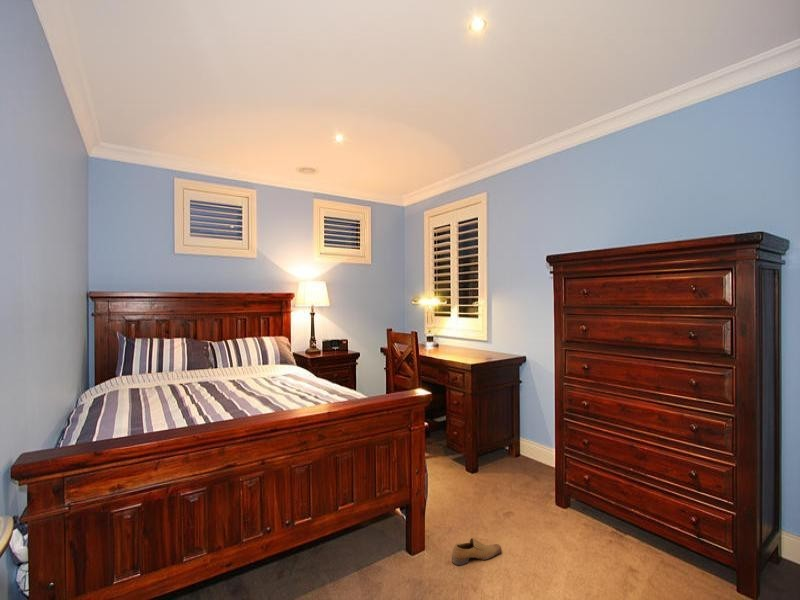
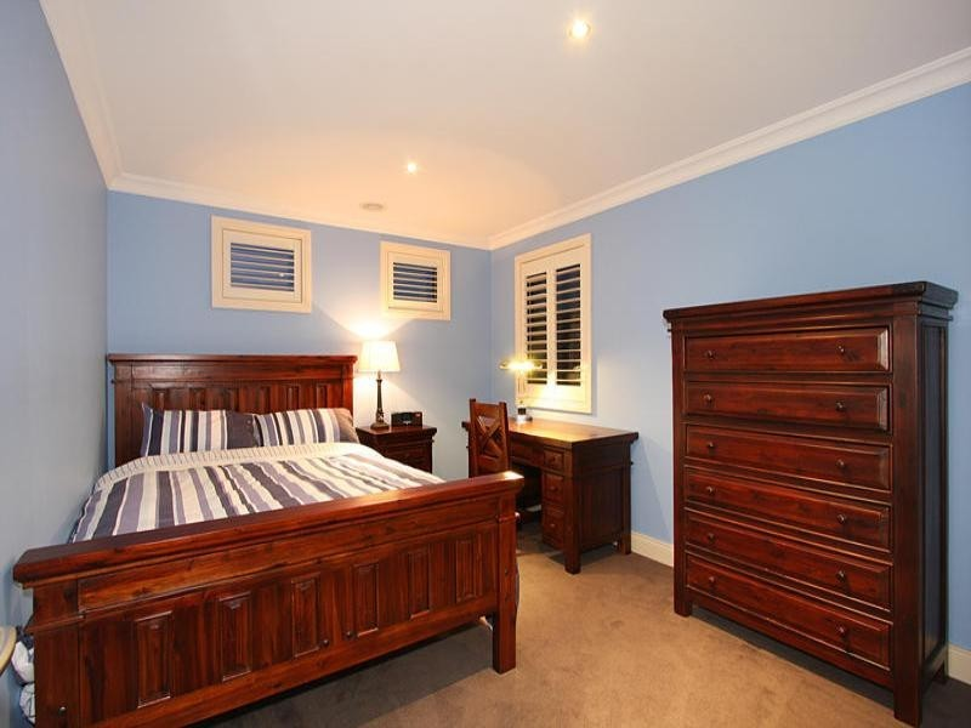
- shoe [451,537,503,566]
